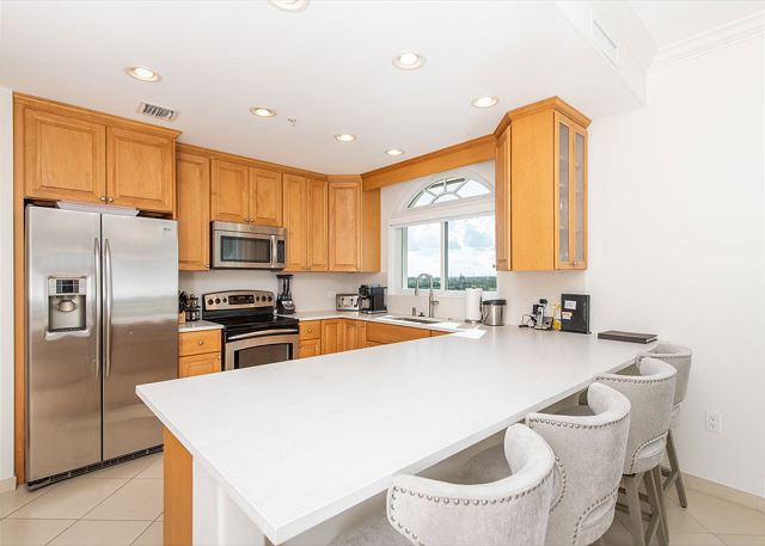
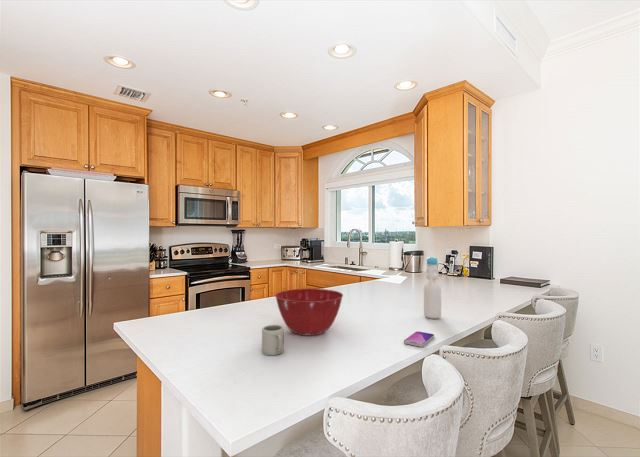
+ bottle [423,255,442,320]
+ smartphone [403,330,435,348]
+ mixing bowl [274,288,344,337]
+ cup [261,324,285,356]
